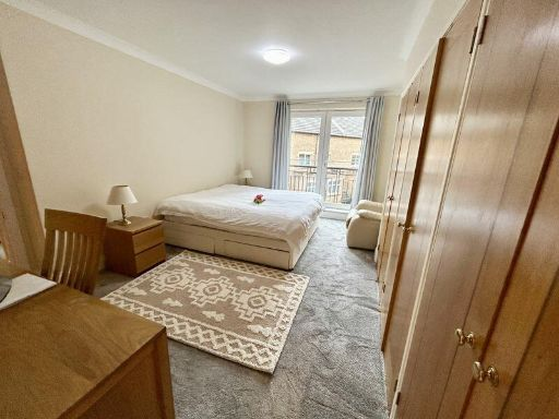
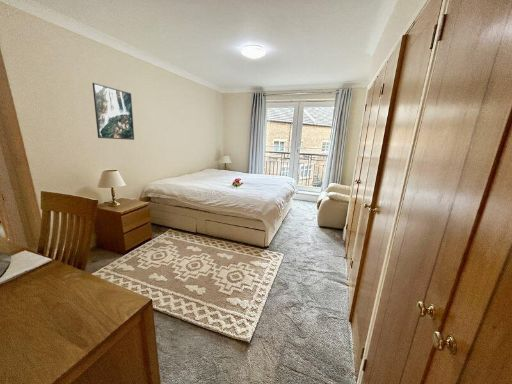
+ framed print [91,82,135,141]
